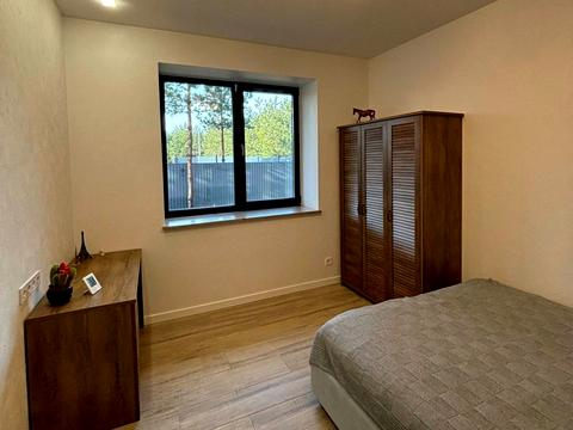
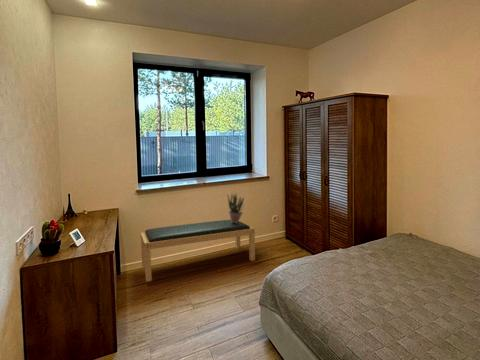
+ potted plant [226,192,245,223]
+ bench [140,219,256,283]
